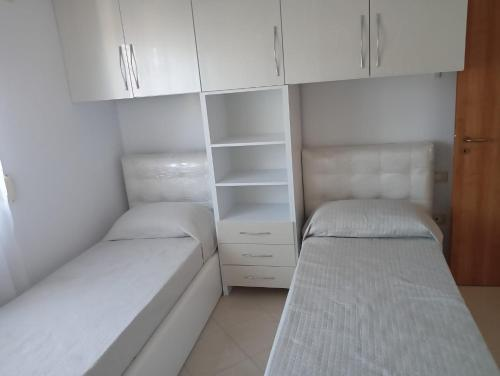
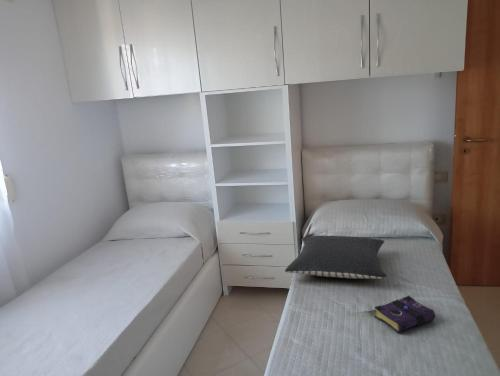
+ book [374,295,436,334]
+ pillow [284,235,387,280]
